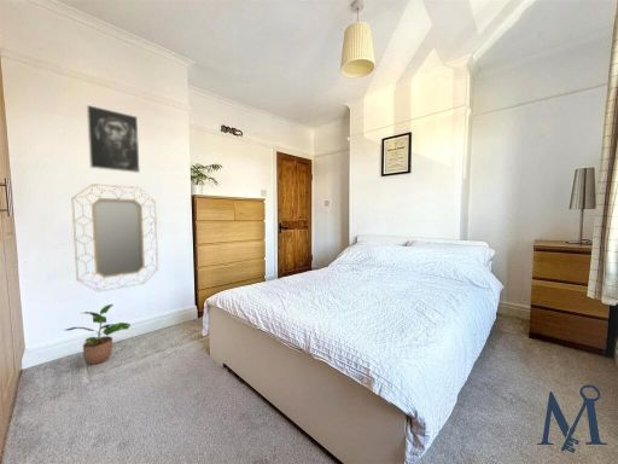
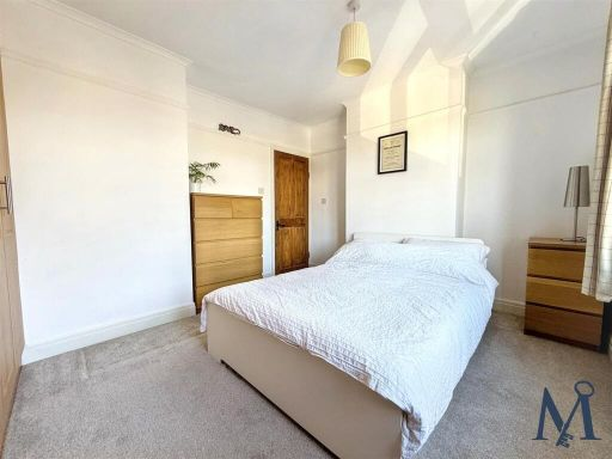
- potted plant [65,303,132,366]
- home mirror [71,182,159,292]
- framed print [86,104,141,174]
